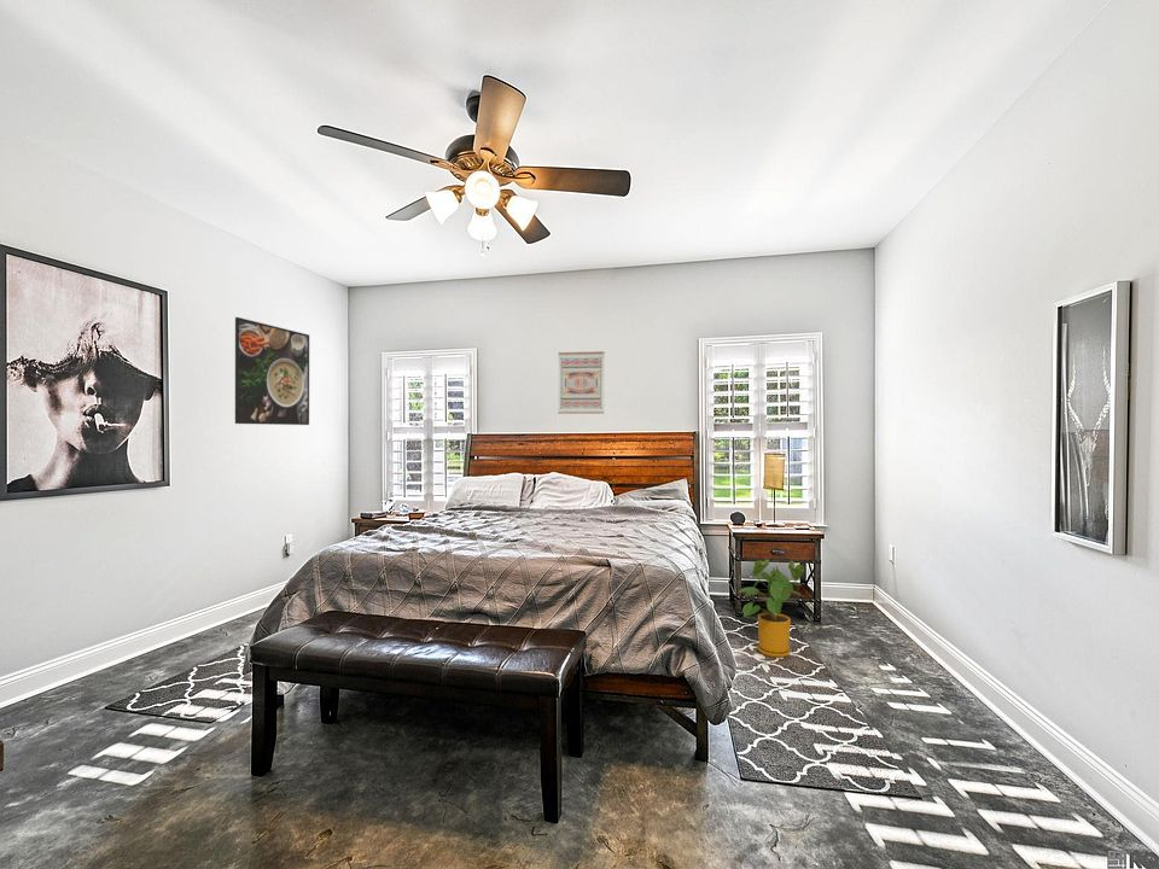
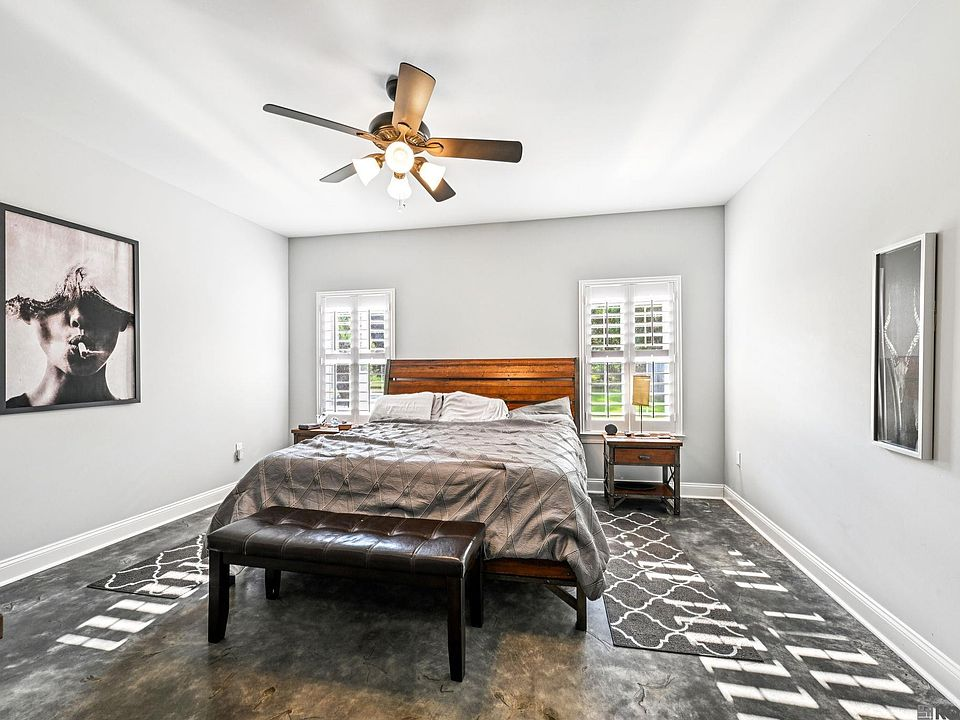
- house plant [736,558,805,659]
- wall art [557,350,606,415]
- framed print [234,316,310,426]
